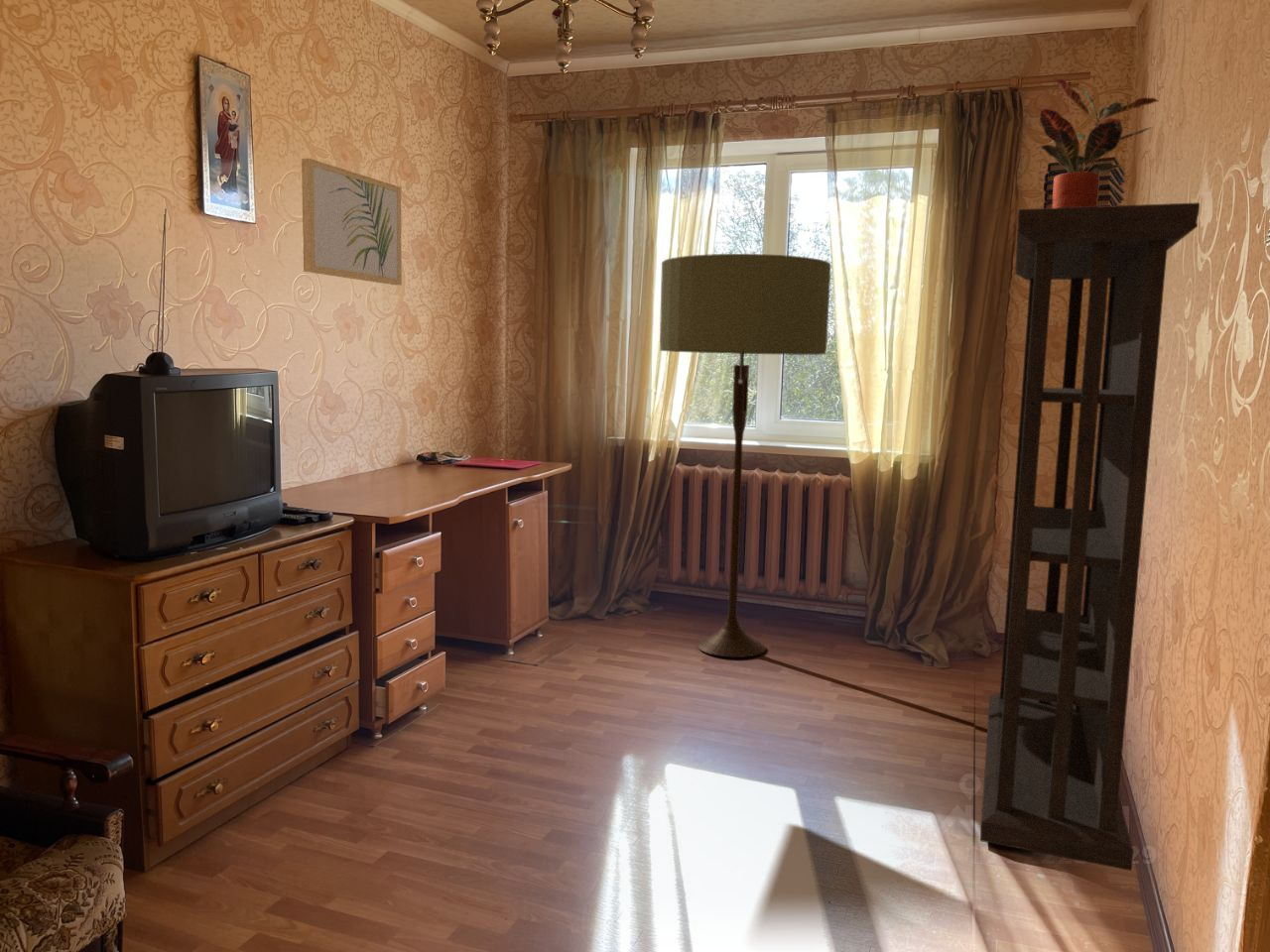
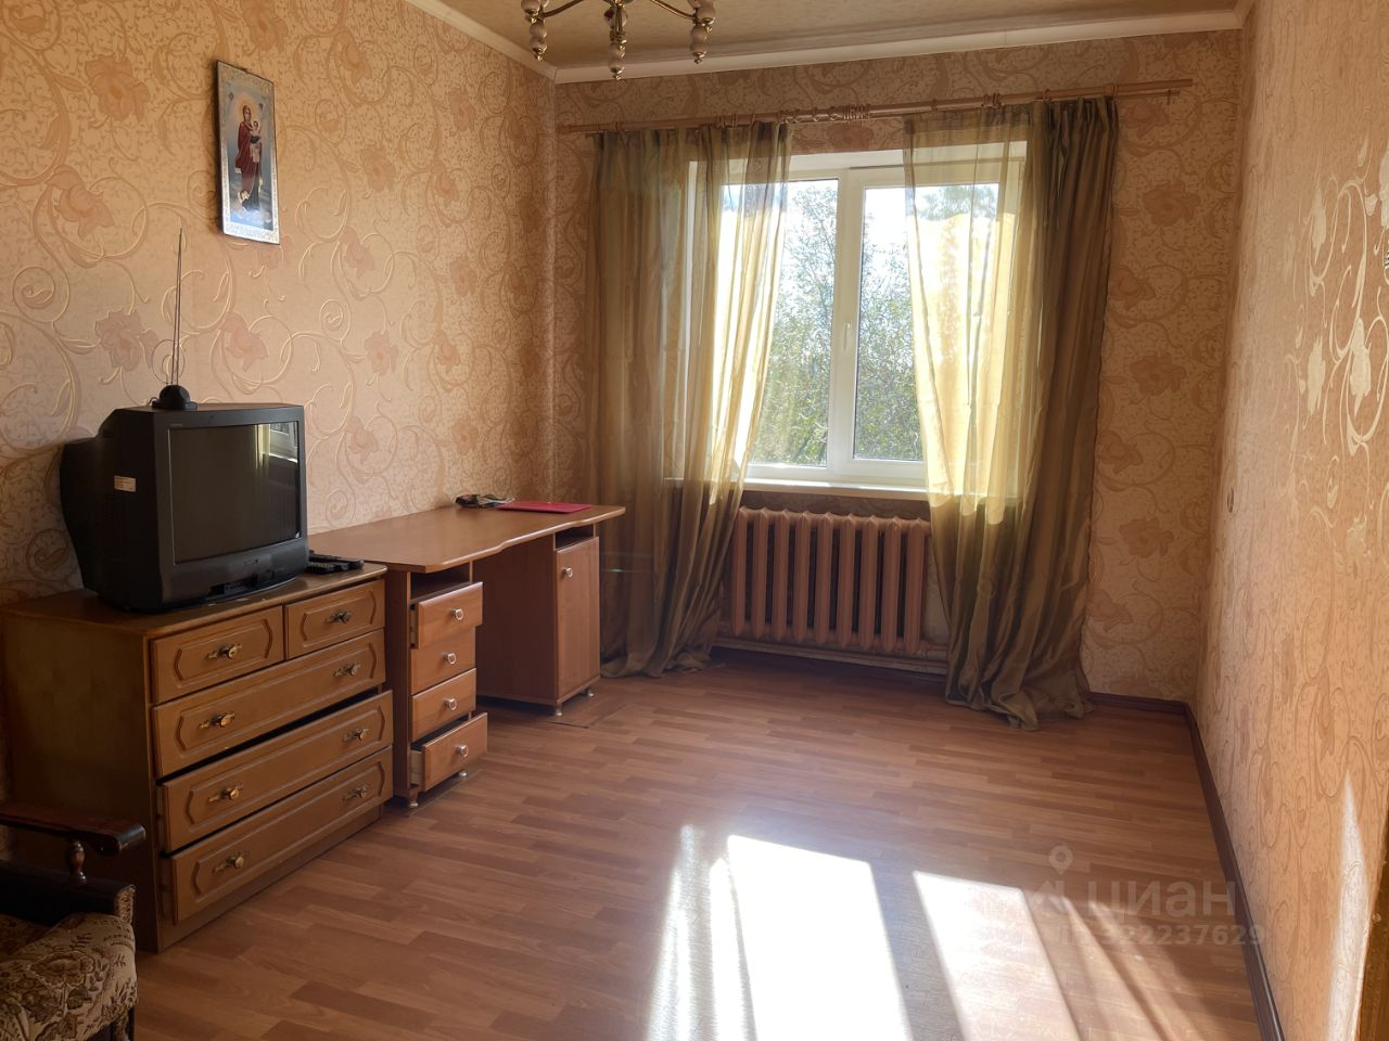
- potted plant [1039,77,1161,208]
- bookcase [979,201,1201,872]
- wall art [301,158,403,287]
- floor lamp [659,253,831,658]
- book stack [1043,156,1126,208]
